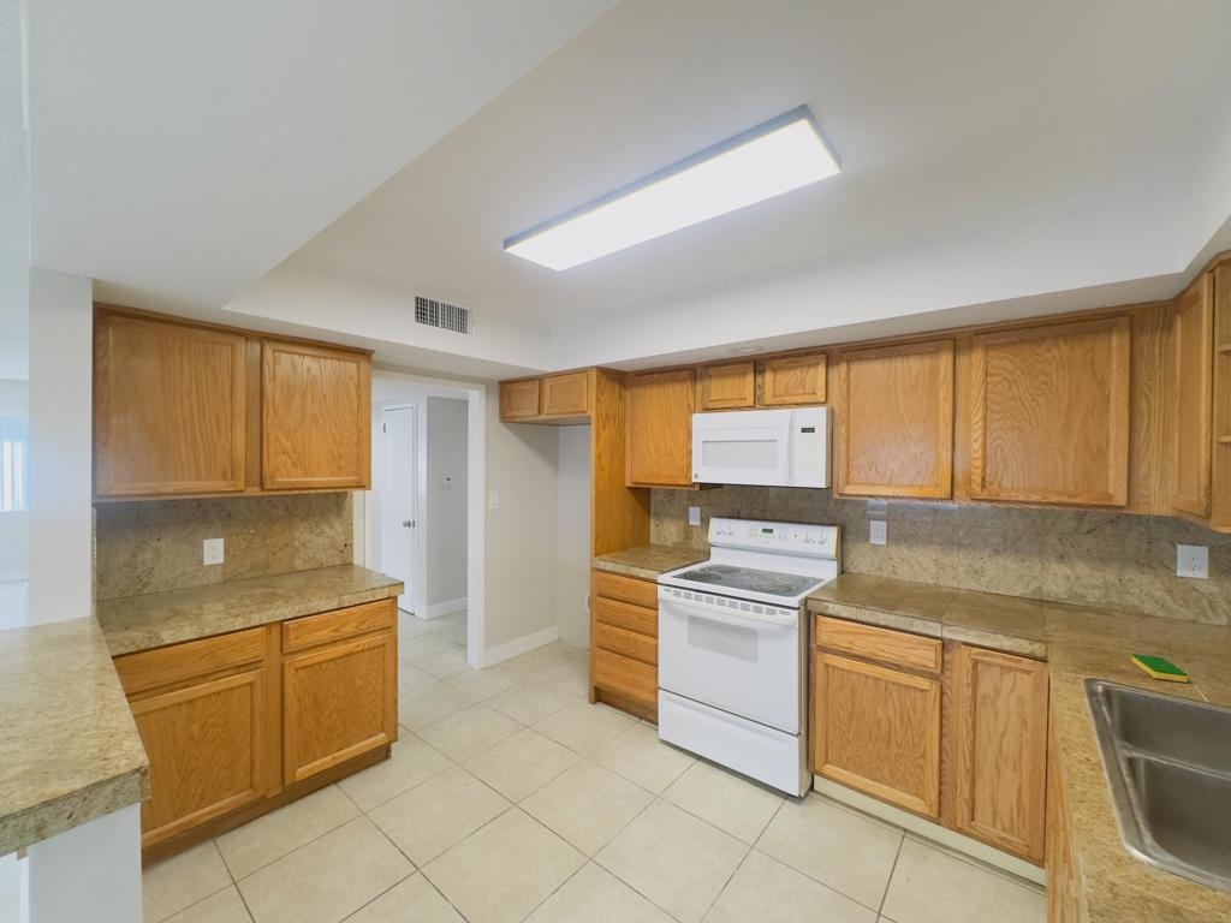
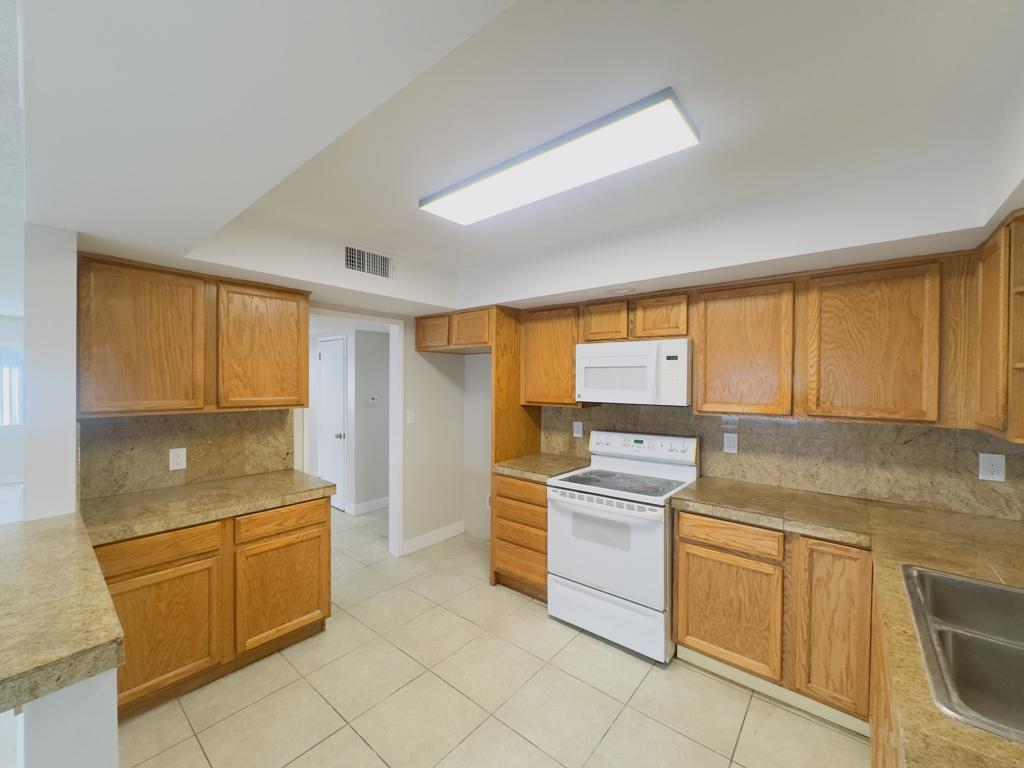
- dish sponge [1131,653,1189,684]
